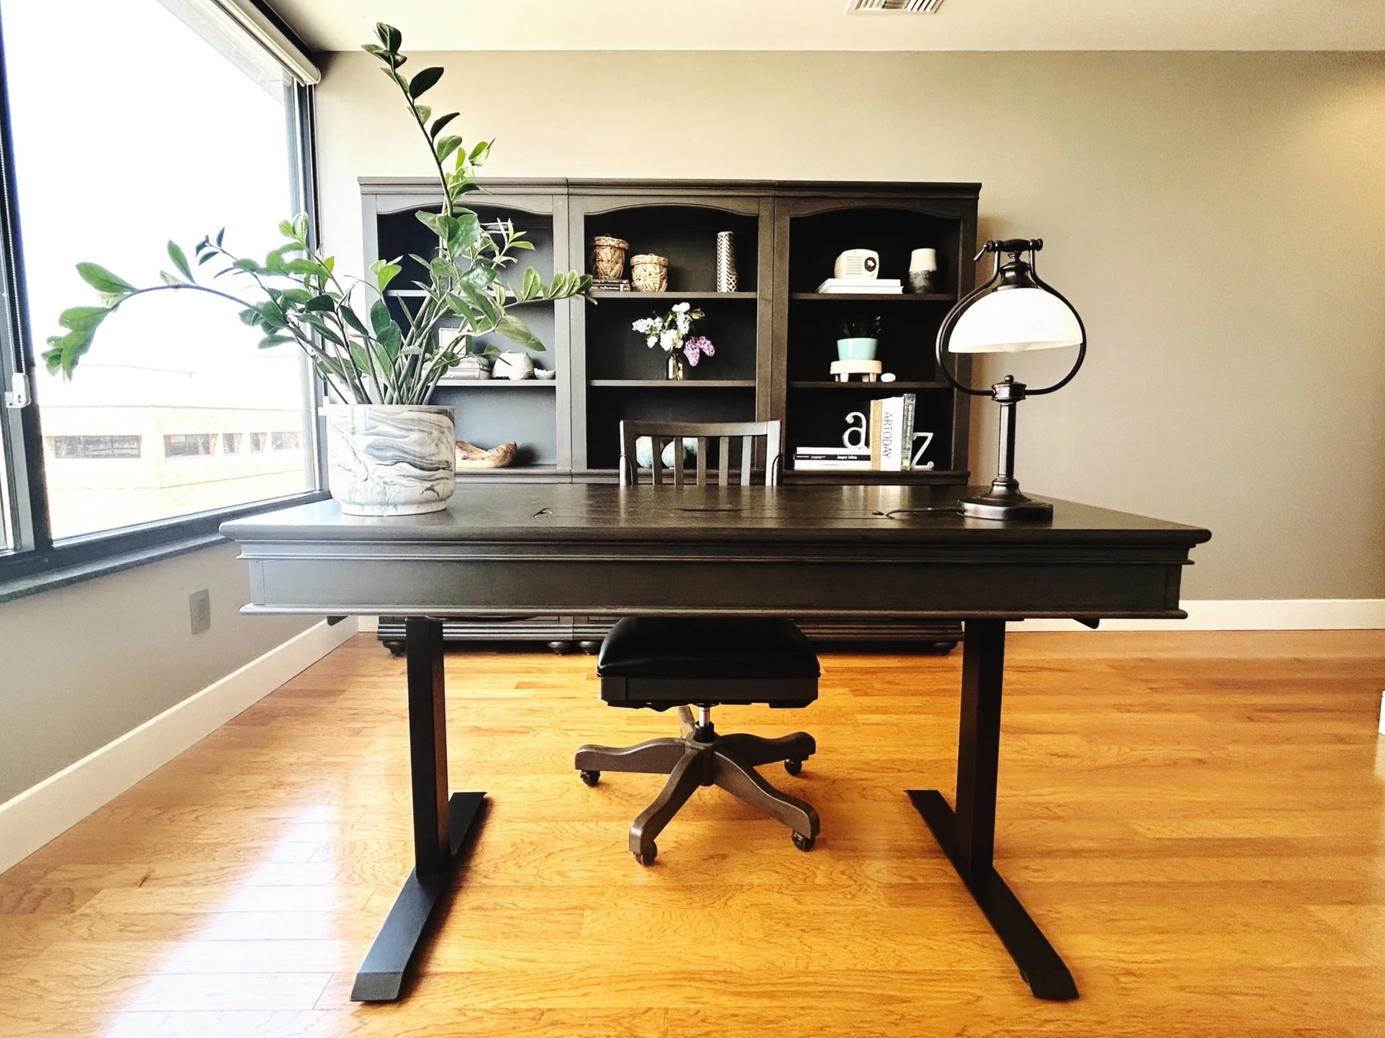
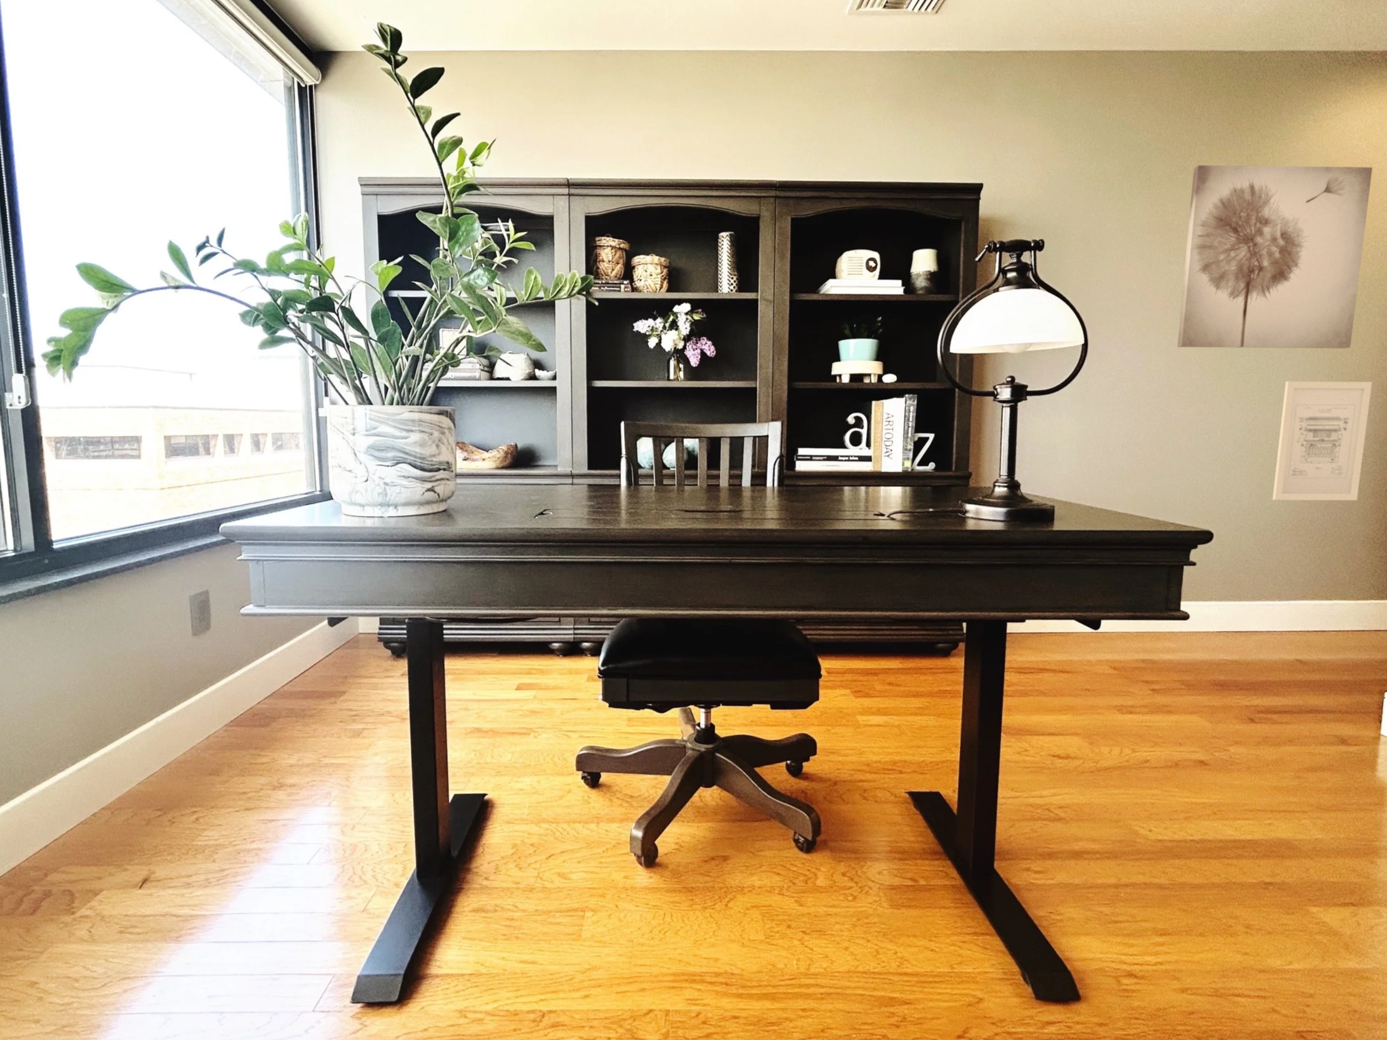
+ wall art [1176,165,1373,350]
+ wall art [1272,381,1373,501]
